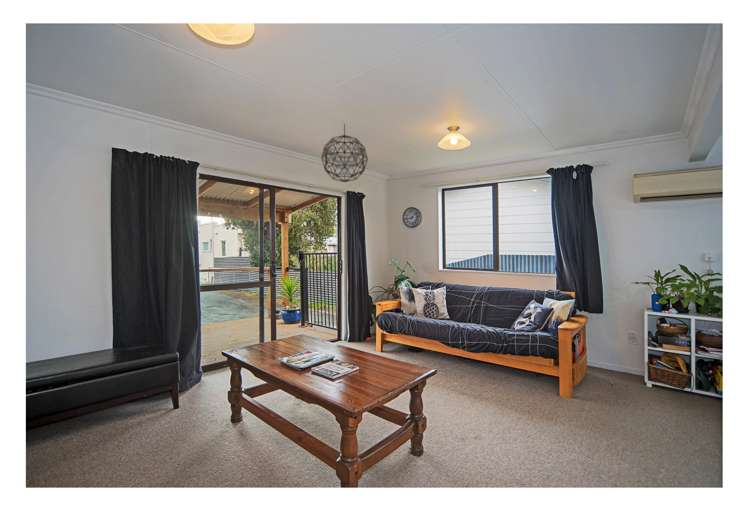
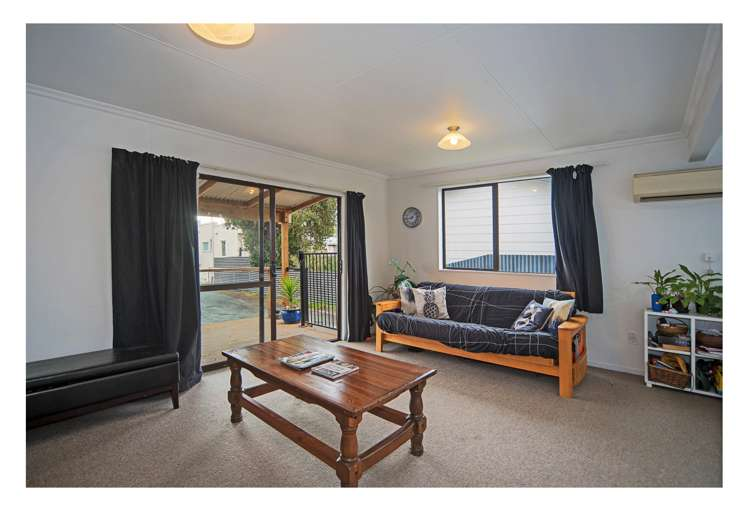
- pendant light [320,122,369,183]
